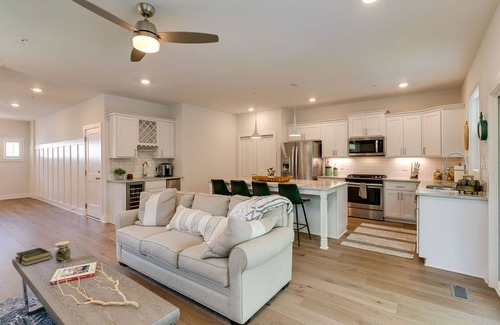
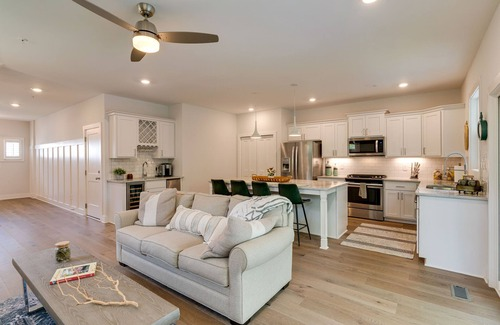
- book [14,247,53,267]
